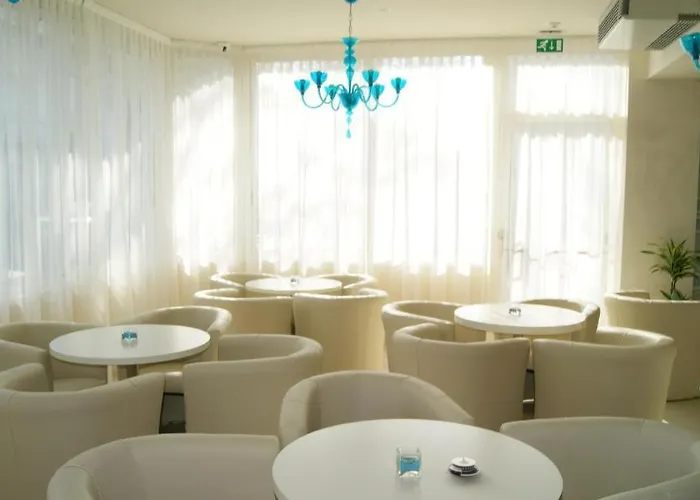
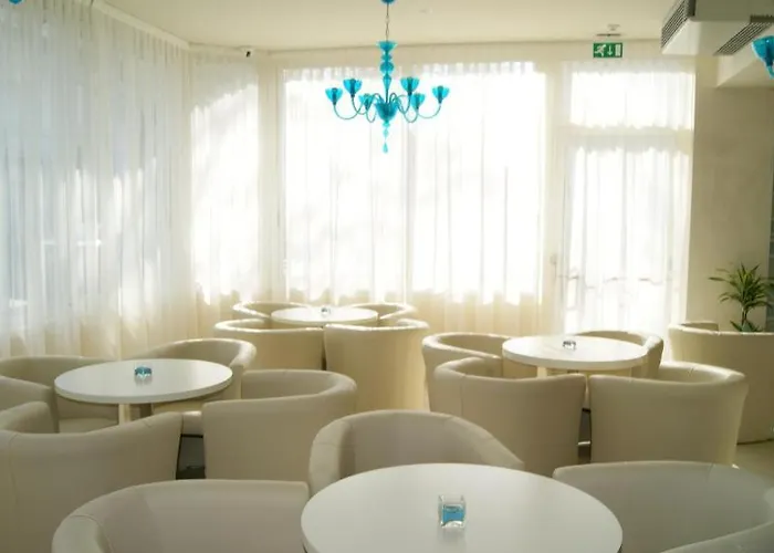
- architectural model [446,455,481,477]
